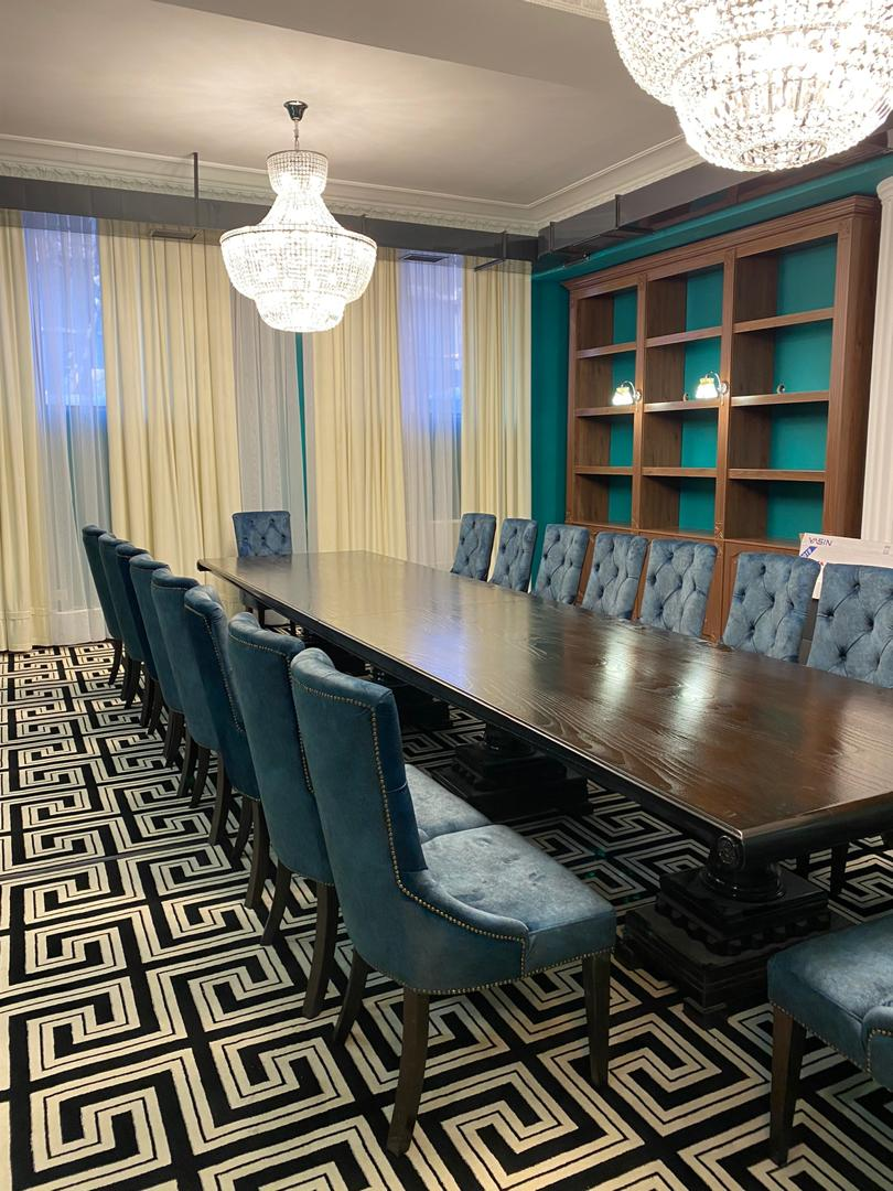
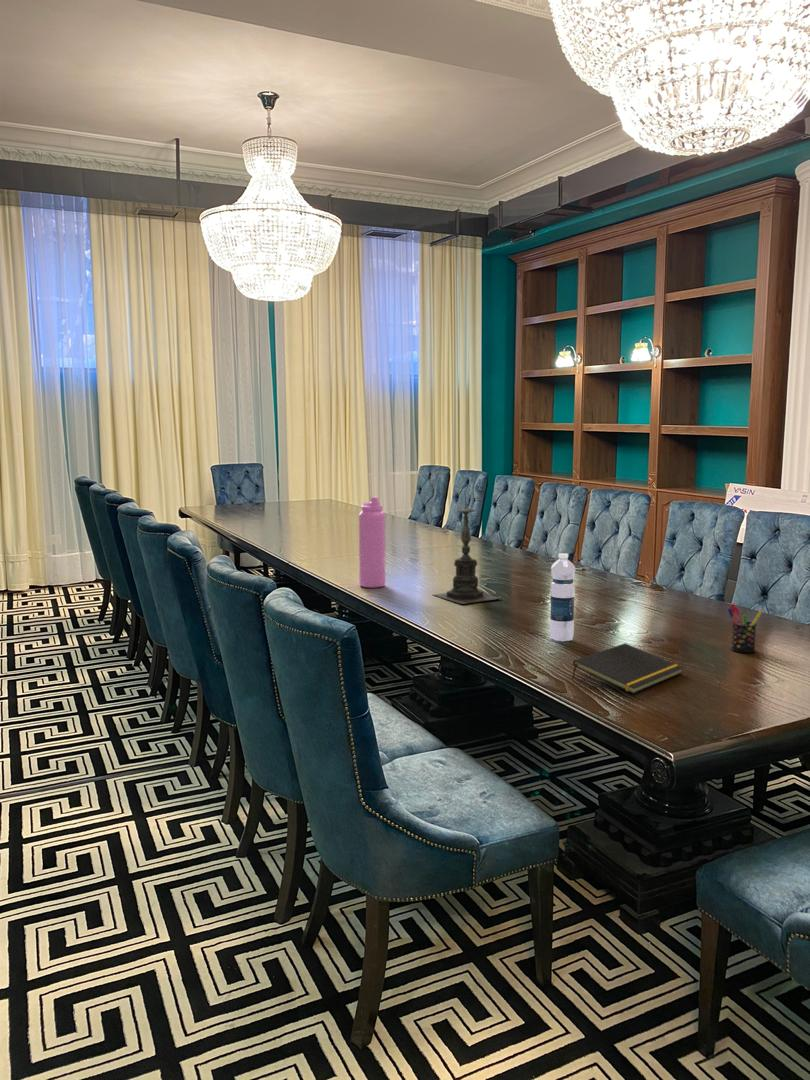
+ water bottle [549,552,576,642]
+ notepad [571,642,684,695]
+ candle holder [433,493,503,605]
+ water bottle [358,496,386,589]
+ pen holder [727,602,764,654]
